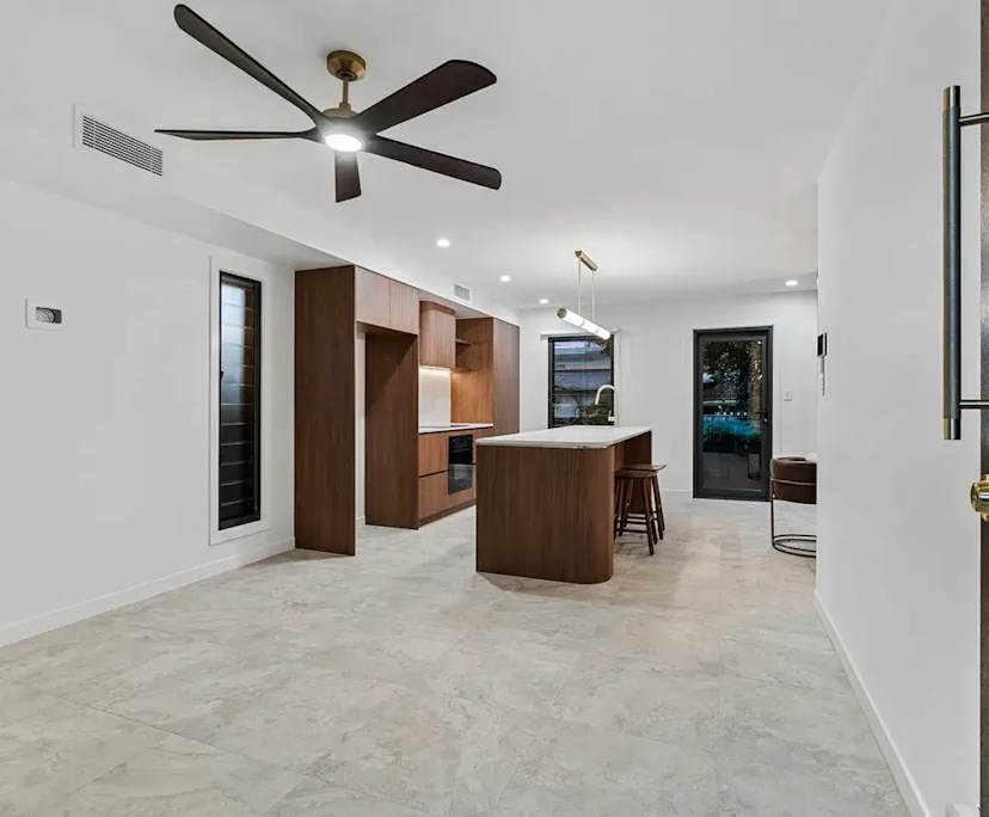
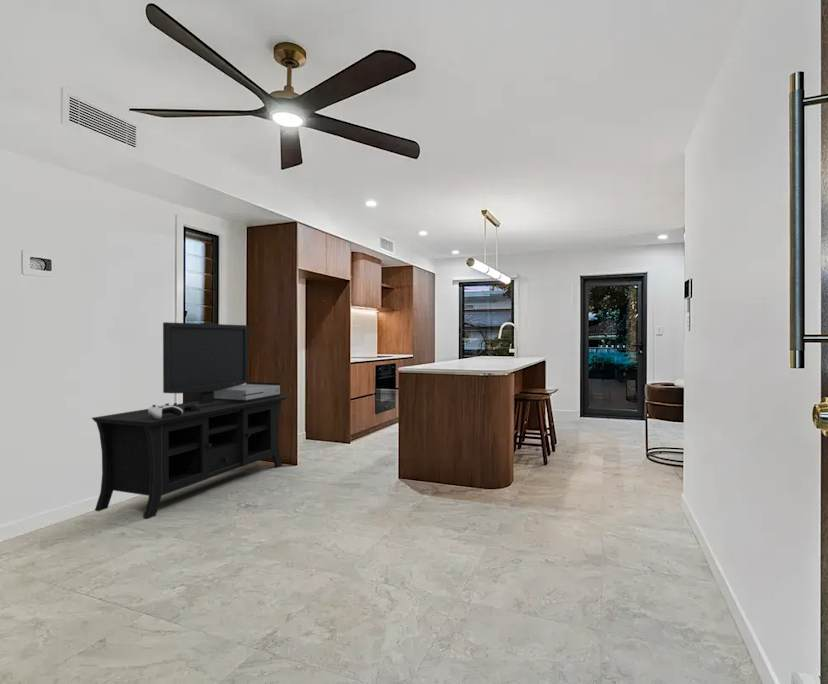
+ media console [91,321,290,520]
